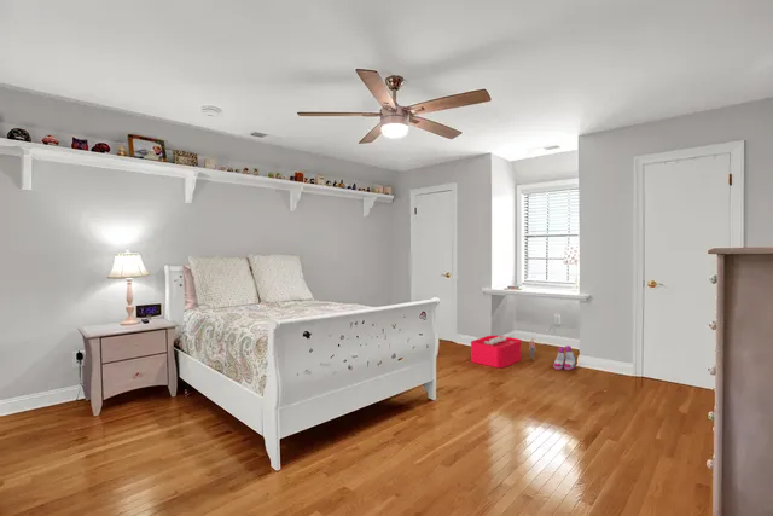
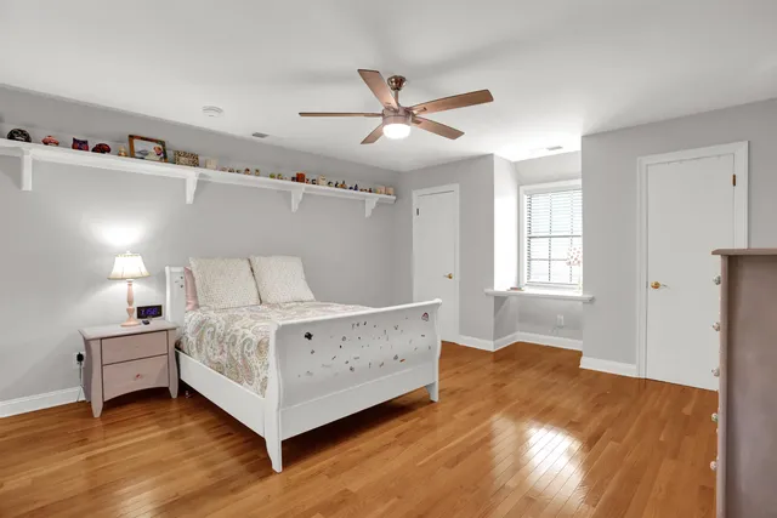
- boots [552,344,577,371]
- storage bin [470,335,536,369]
